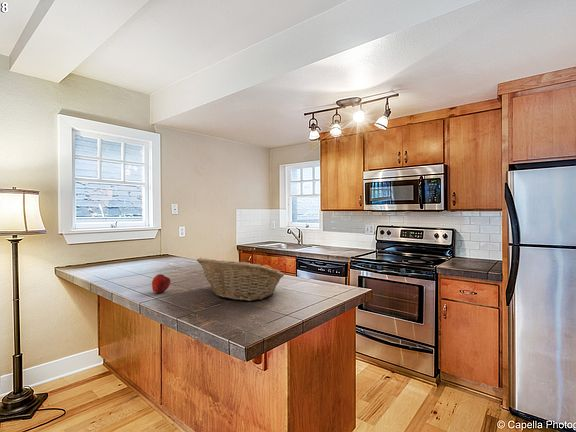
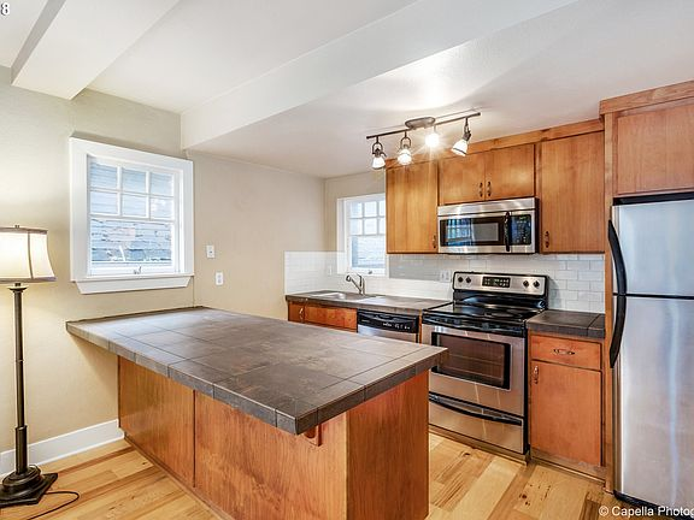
- apple [151,273,171,294]
- fruit basket [196,257,285,302]
